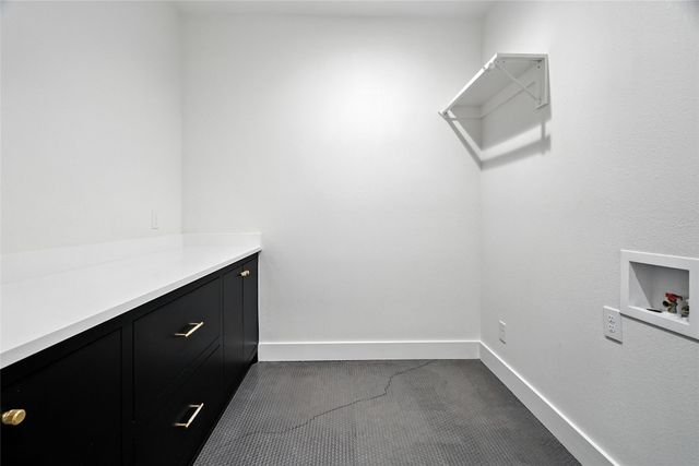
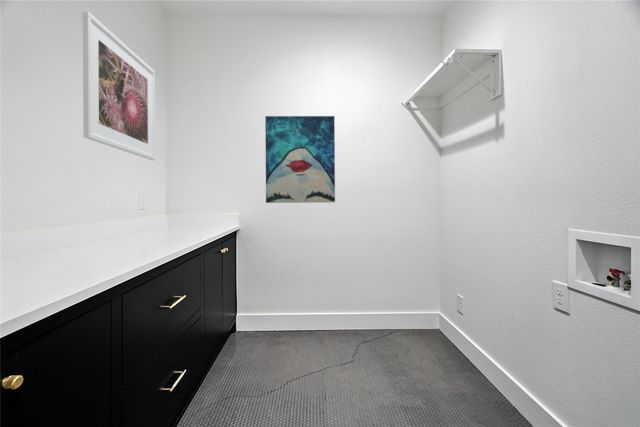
+ wall art [264,115,336,204]
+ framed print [82,10,156,161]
